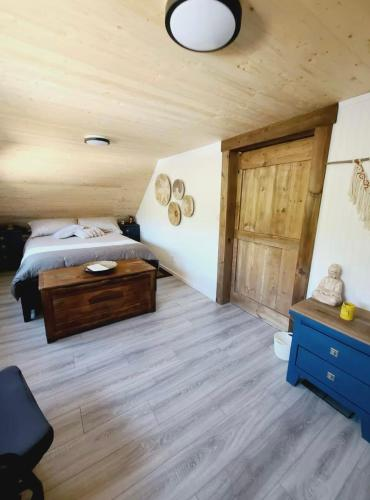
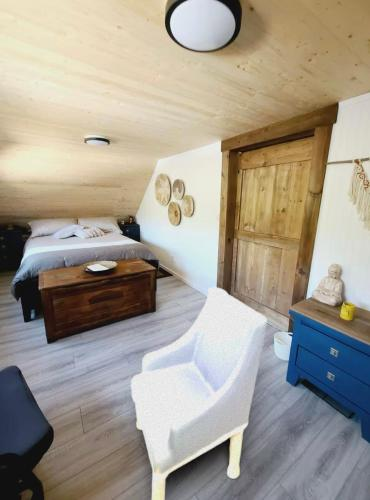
+ armchair [130,286,268,500]
